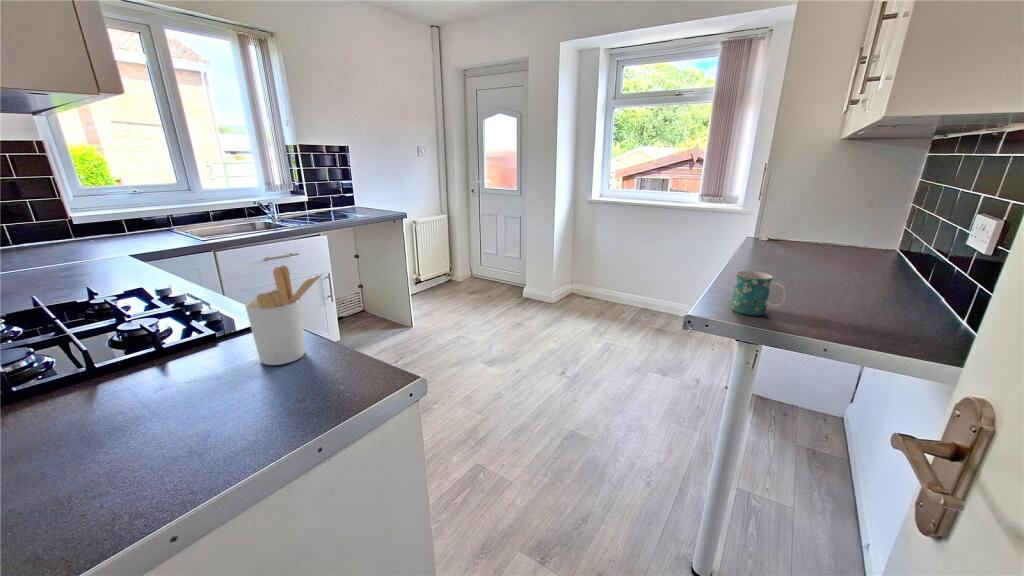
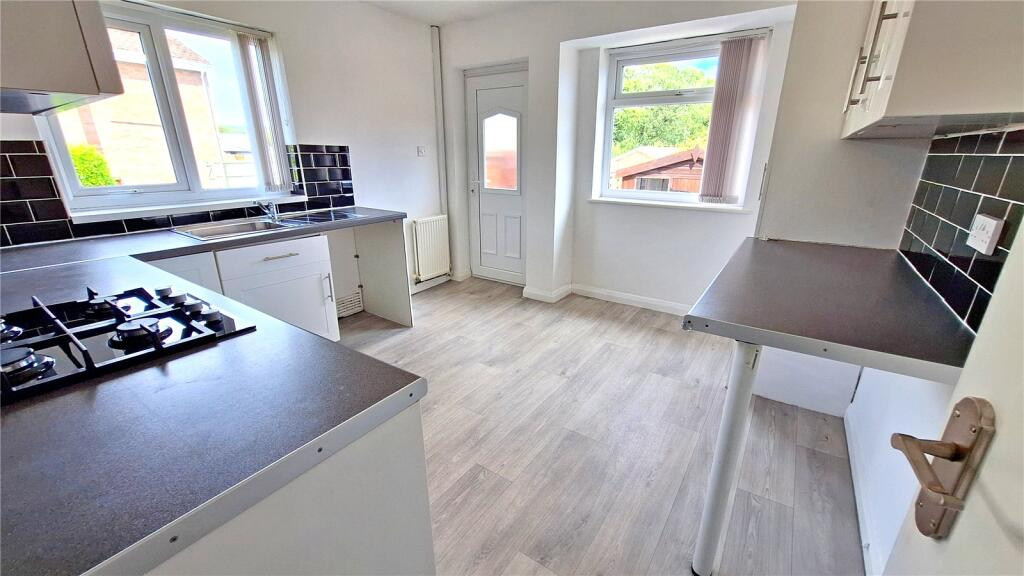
- utensil holder [244,264,326,366]
- mug [730,270,787,316]
